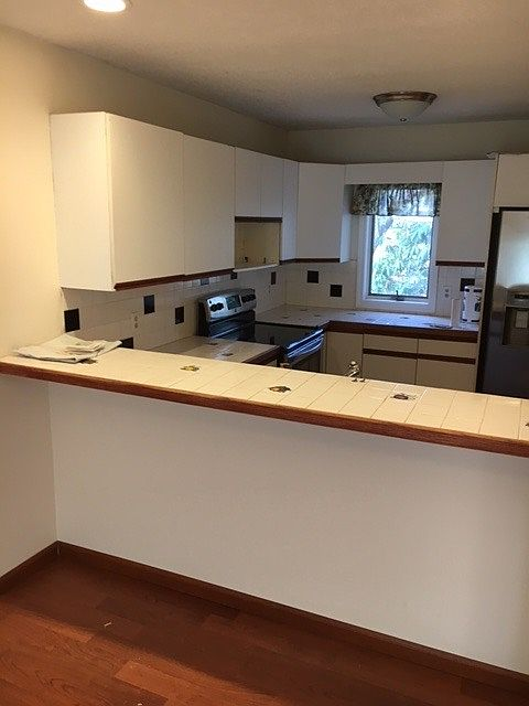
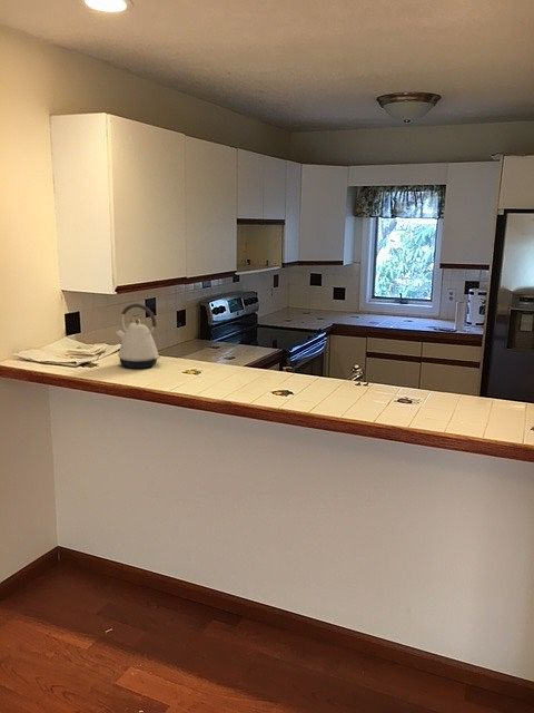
+ kettle [113,303,161,370]
